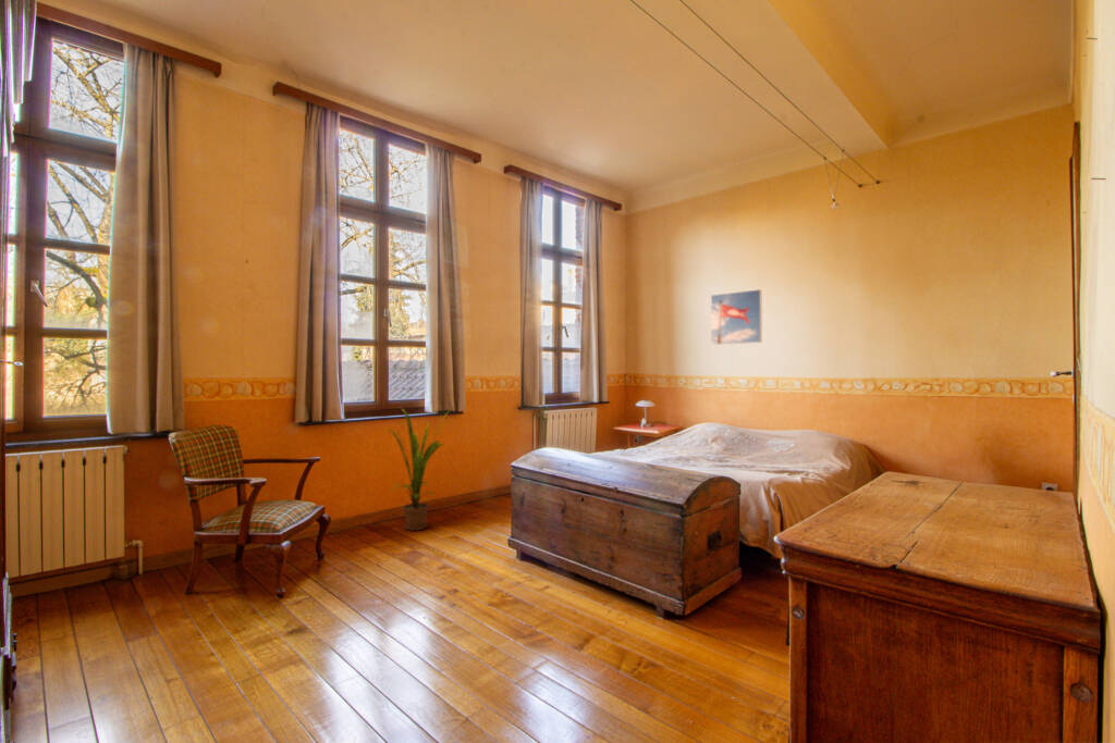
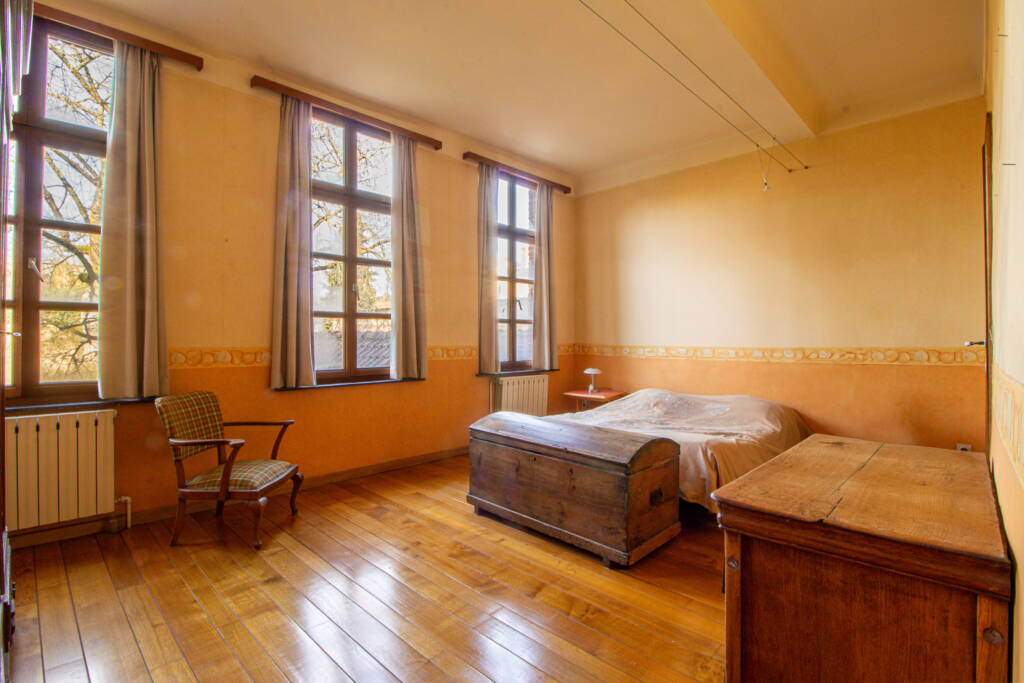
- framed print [710,288,763,346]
- house plant [381,407,451,532]
